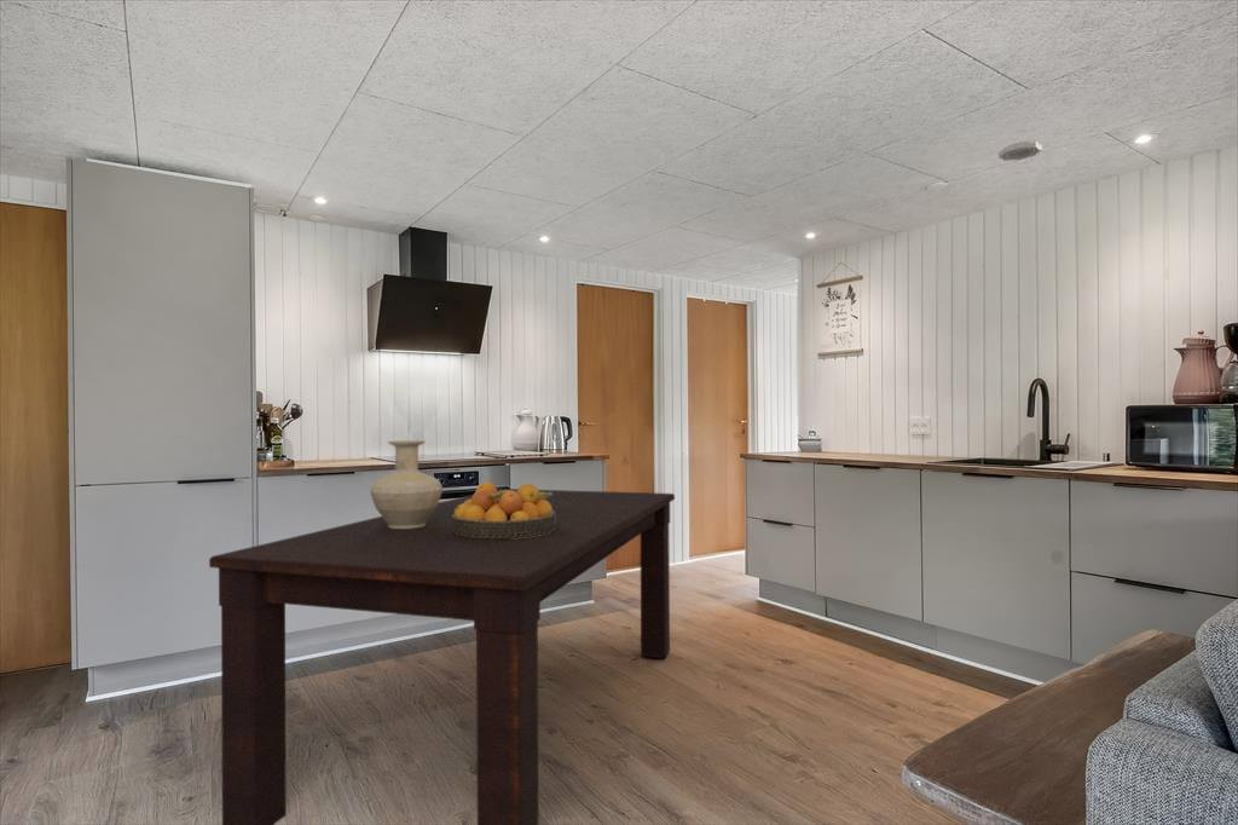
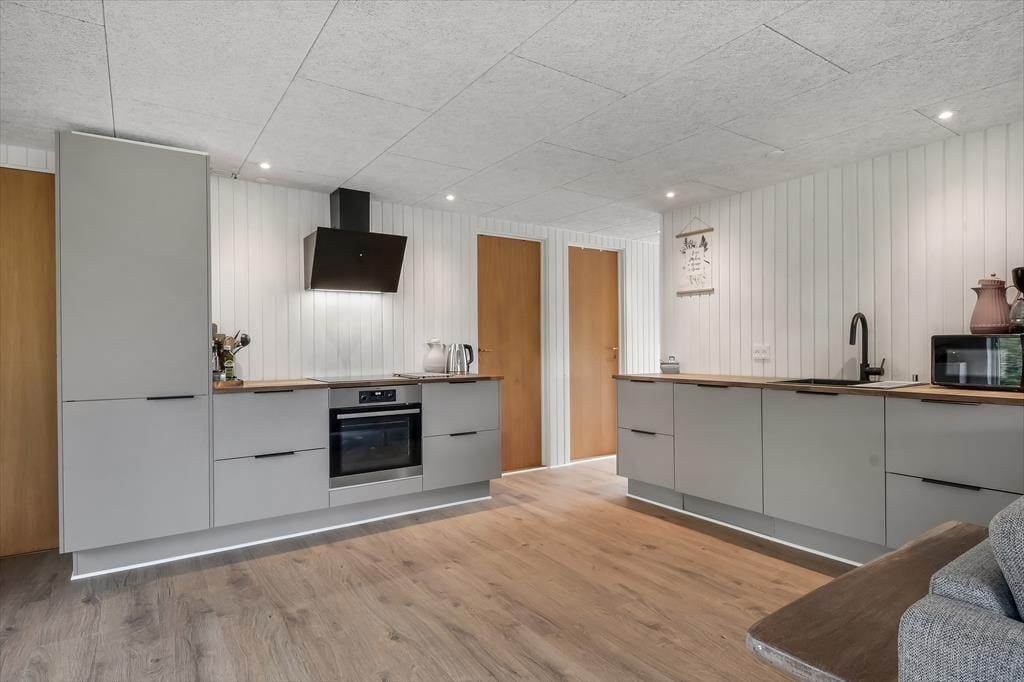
- dining table [208,488,676,825]
- fruit bowl [451,481,555,540]
- vase [369,439,444,529]
- smoke detector [997,140,1043,162]
